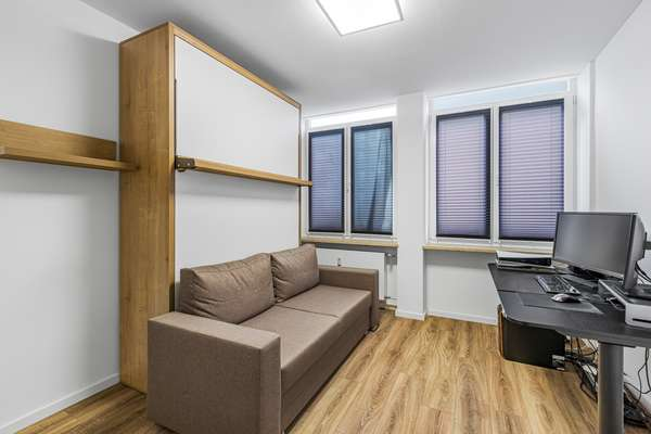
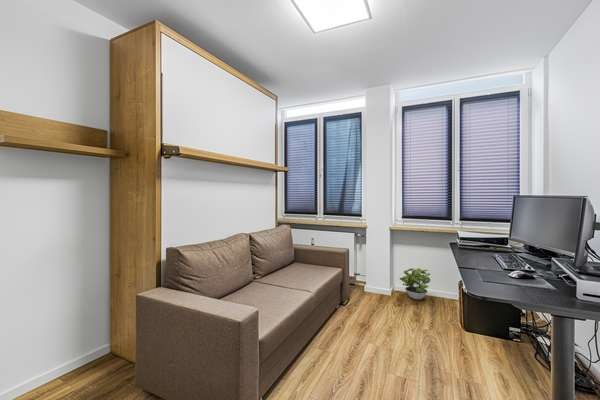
+ potted plant [399,267,431,300]
